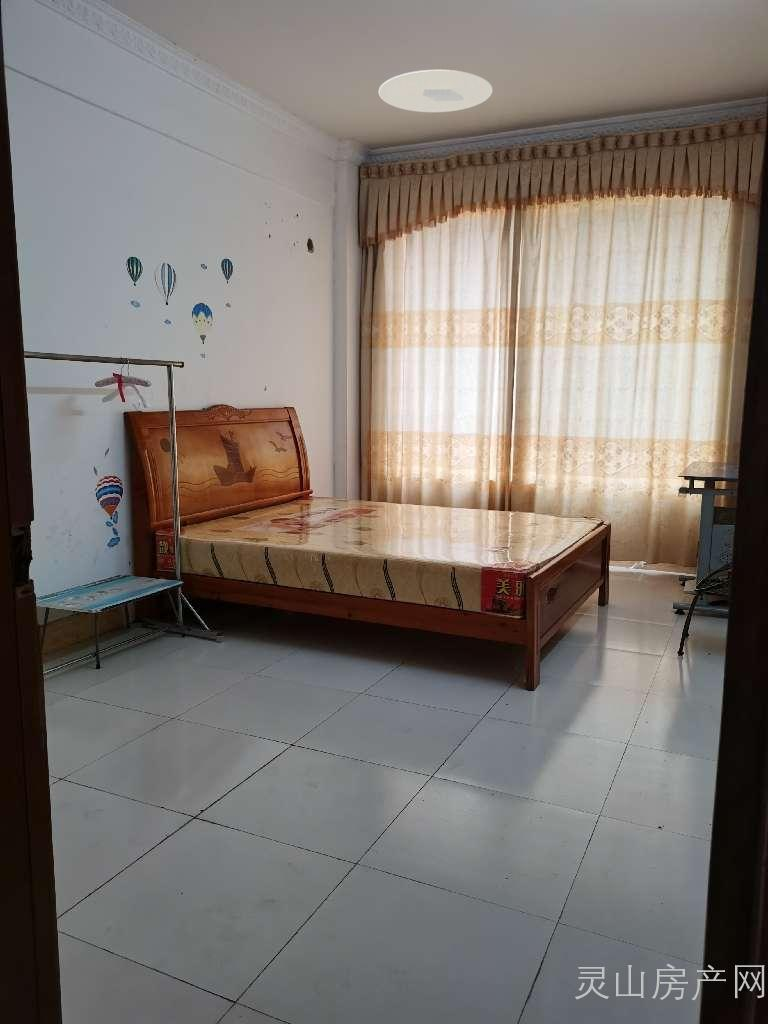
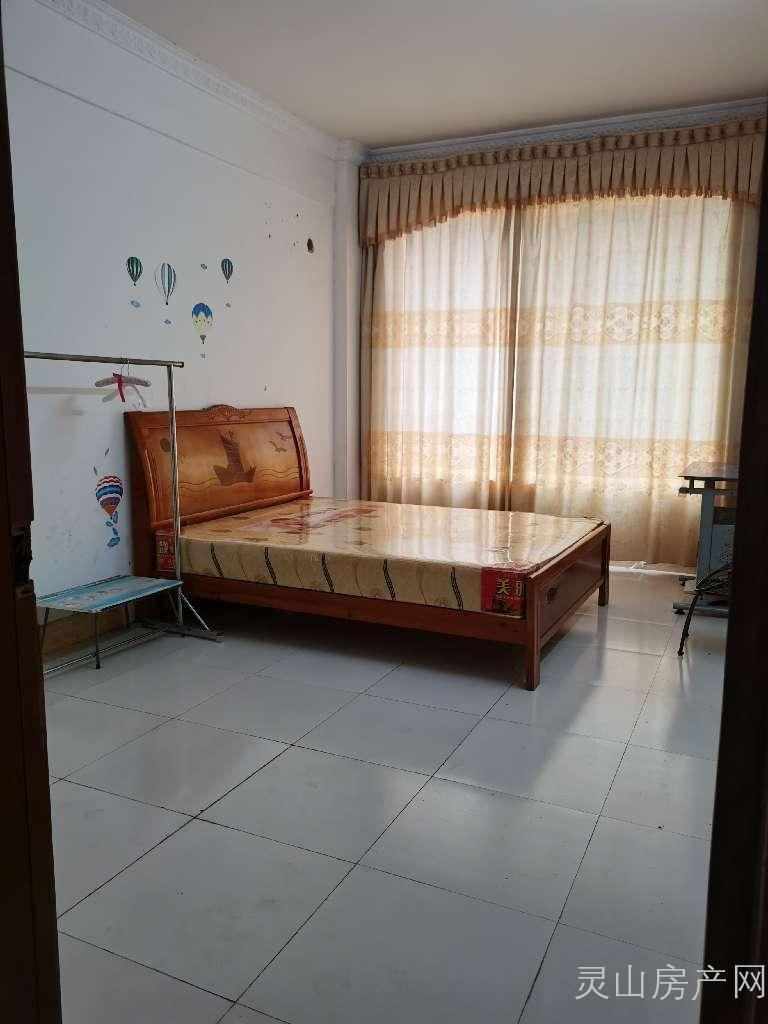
- ceiling light [378,69,493,113]
